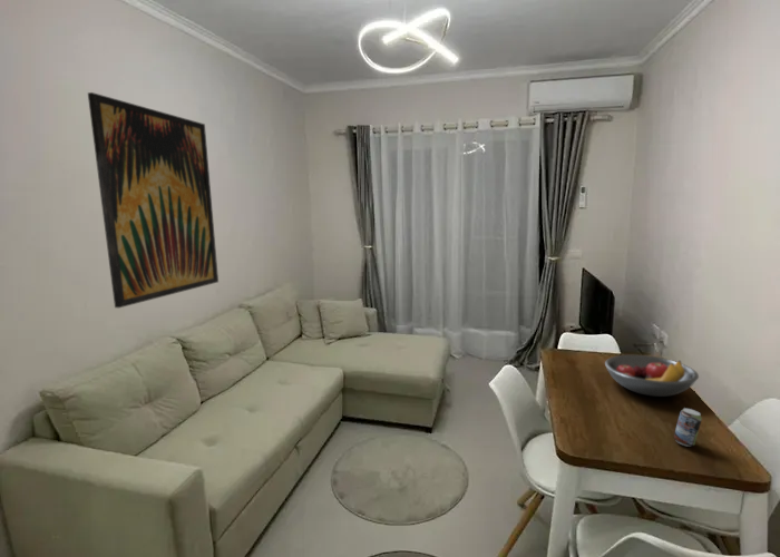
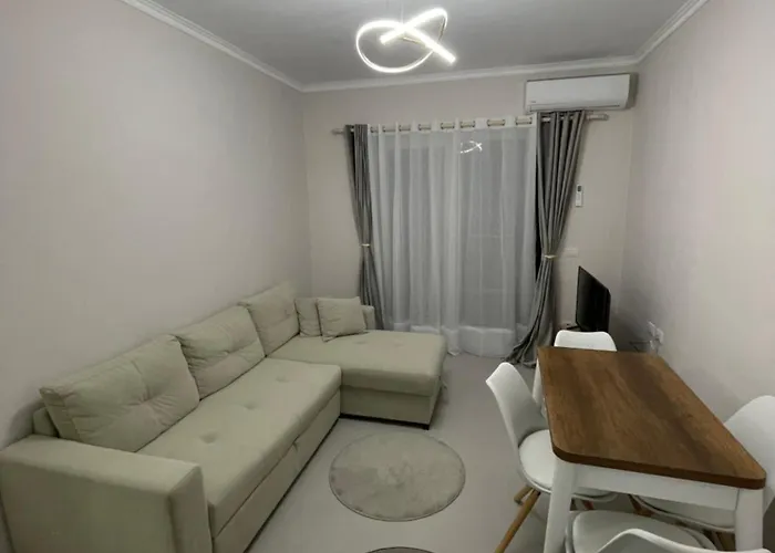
- wall art [87,91,220,309]
- fruit bowl [604,354,700,398]
- beverage can [673,407,703,448]
